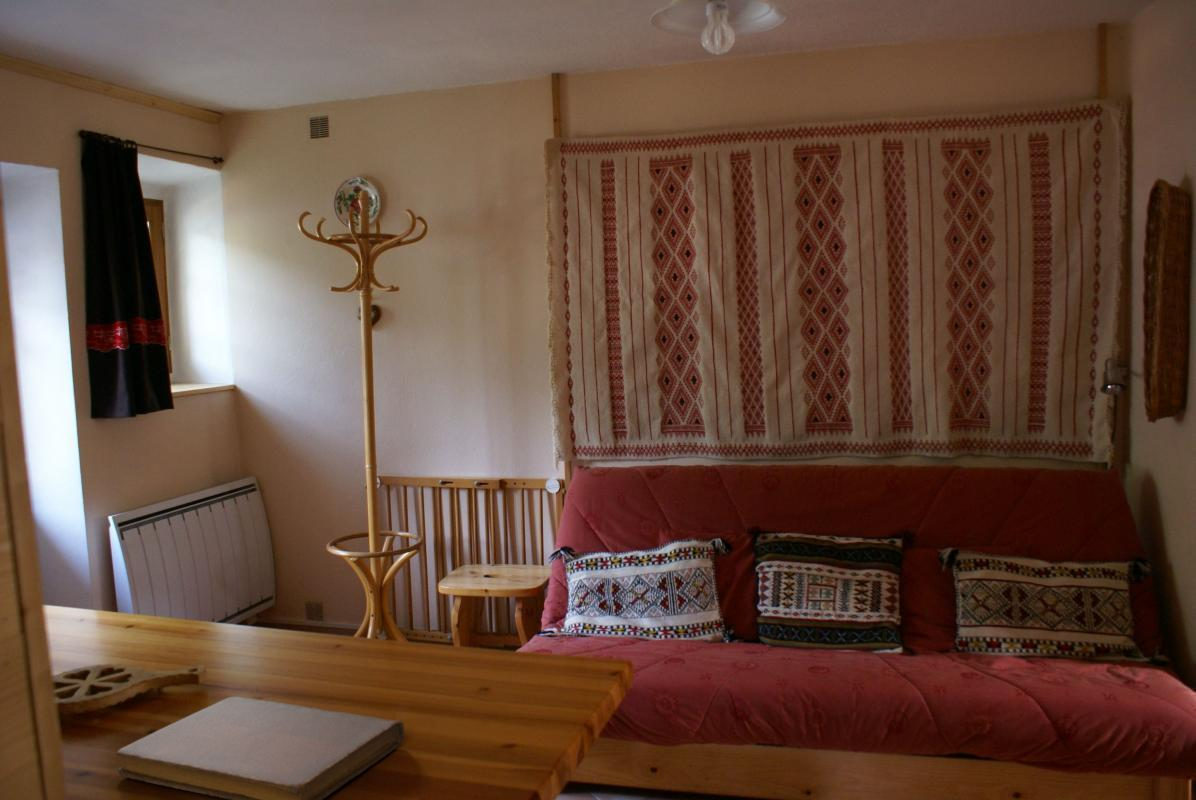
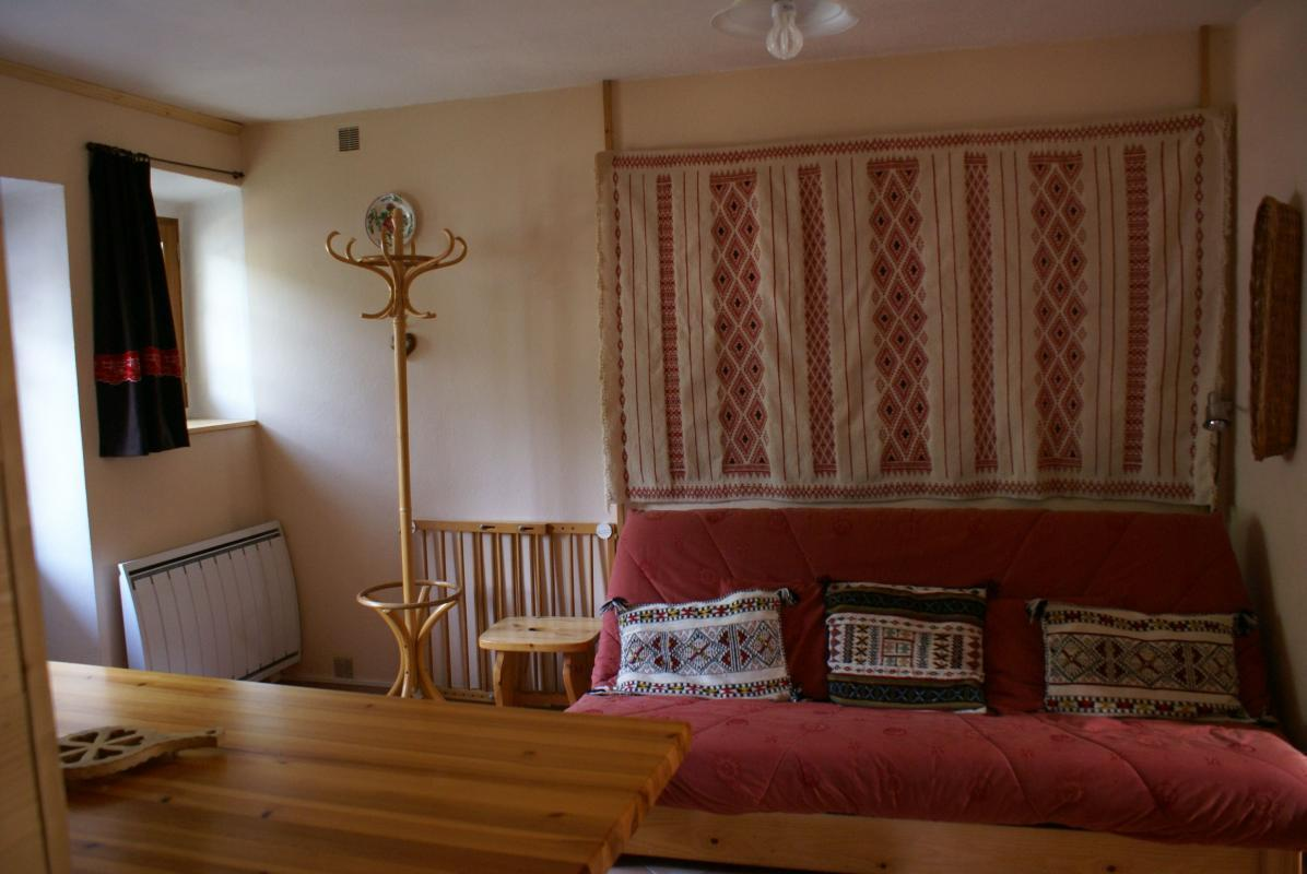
- notebook [116,696,405,800]
